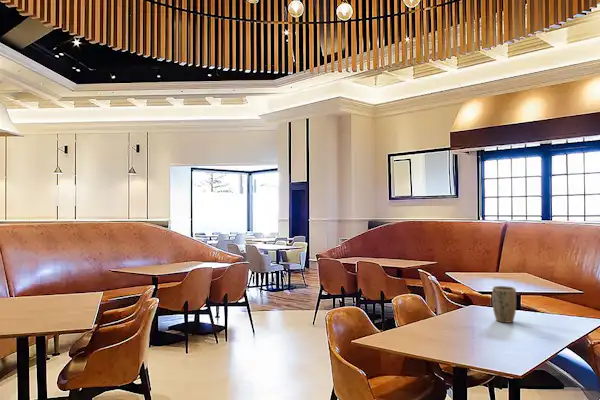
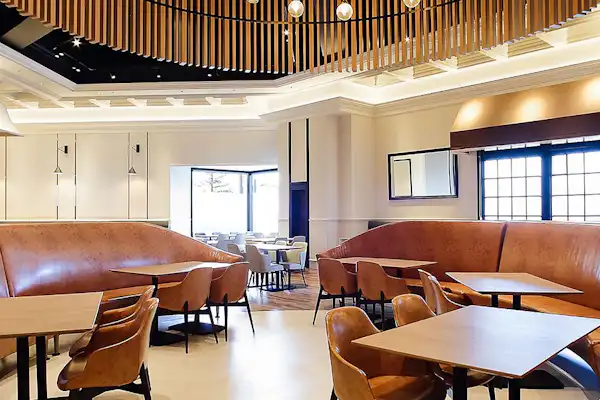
- plant pot [491,285,517,324]
